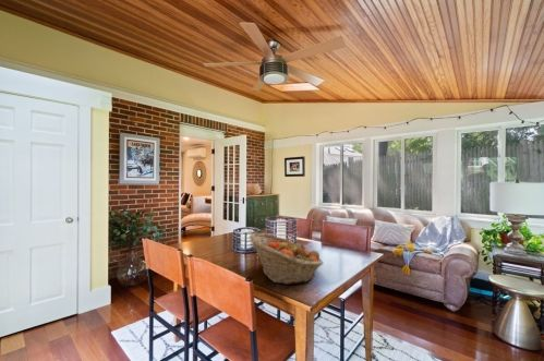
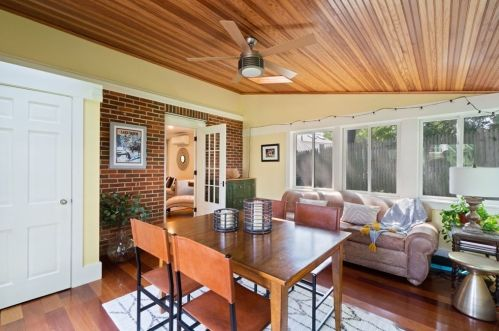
- fruit basket [249,232,325,286]
